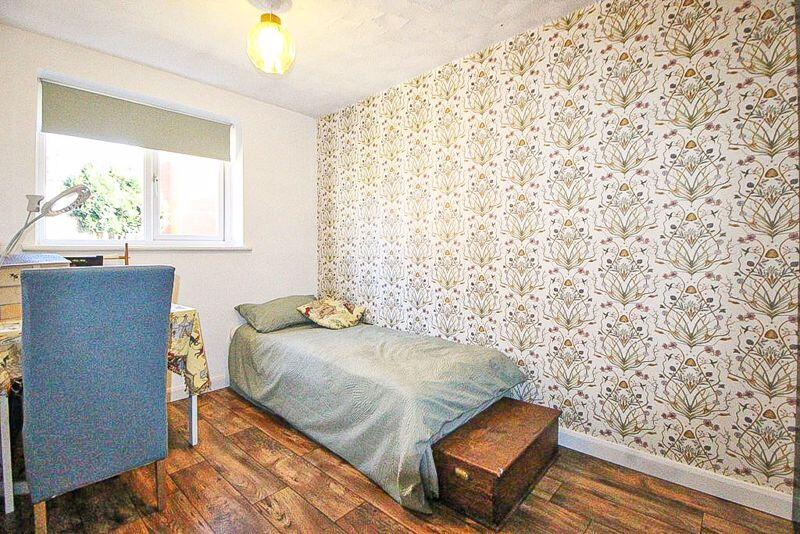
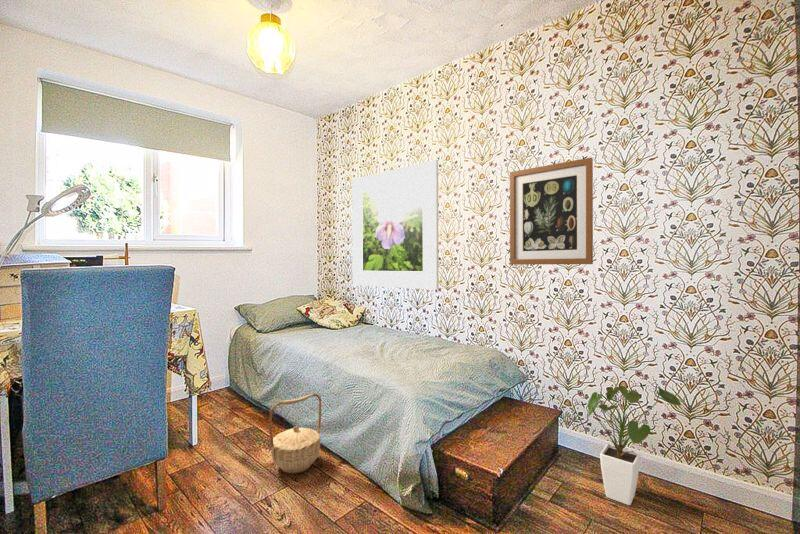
+ house plant [586,385,682,506]
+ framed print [351,159,440,291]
+ wall art [509,157,594,266]
+ basket [268,393,322,474]
